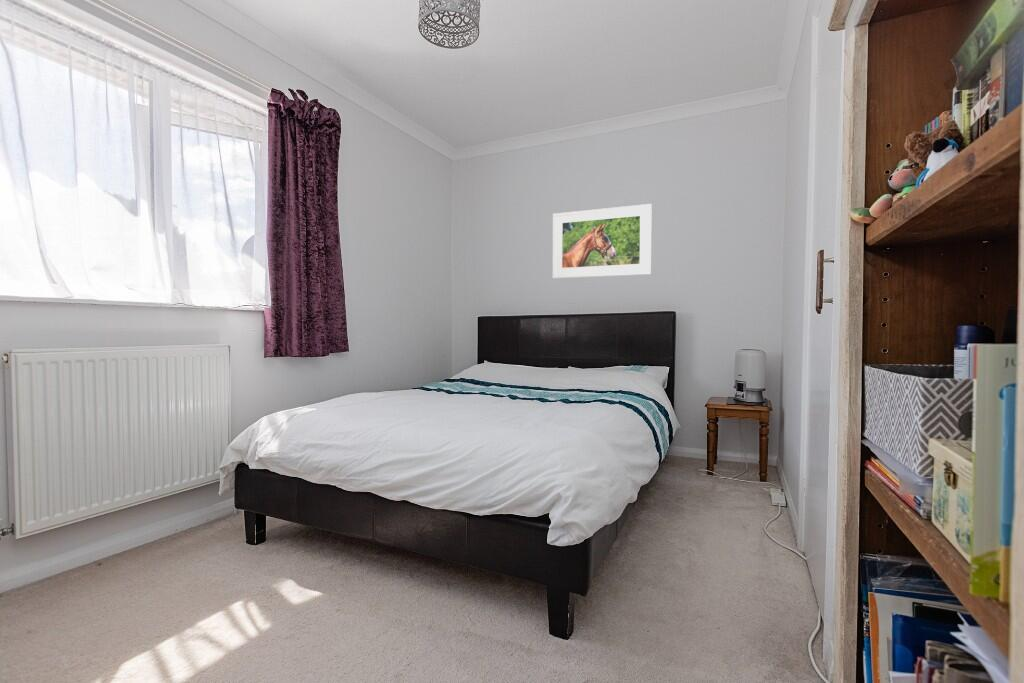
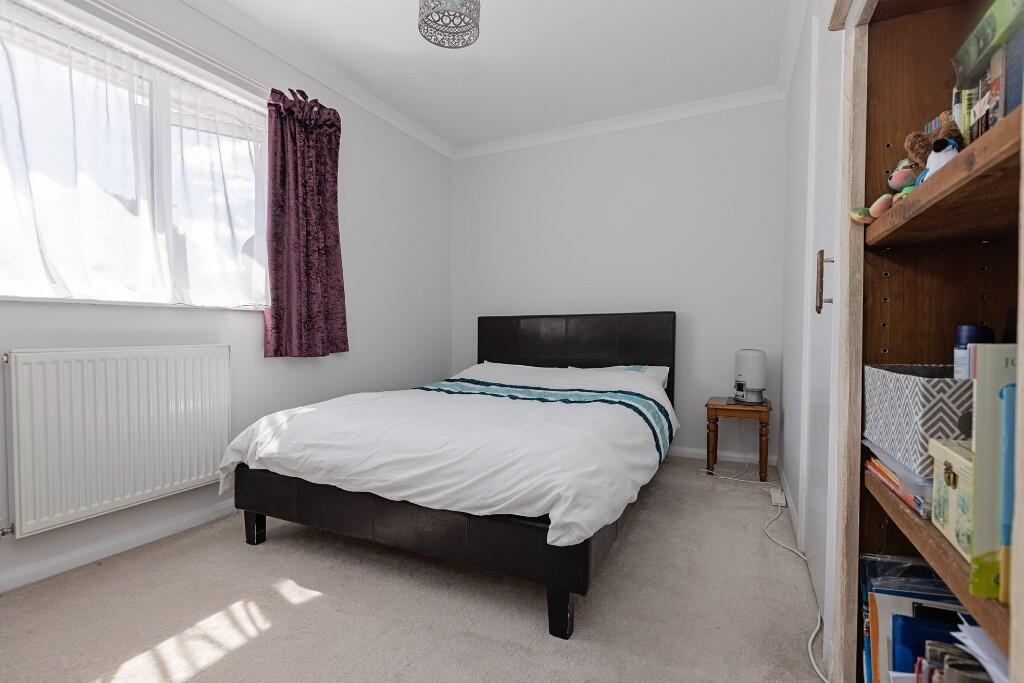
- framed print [552,203,653,279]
